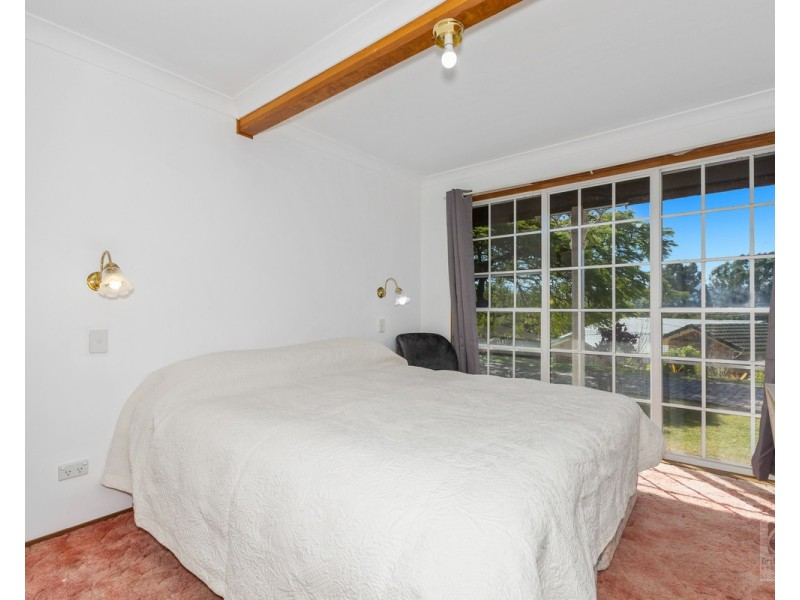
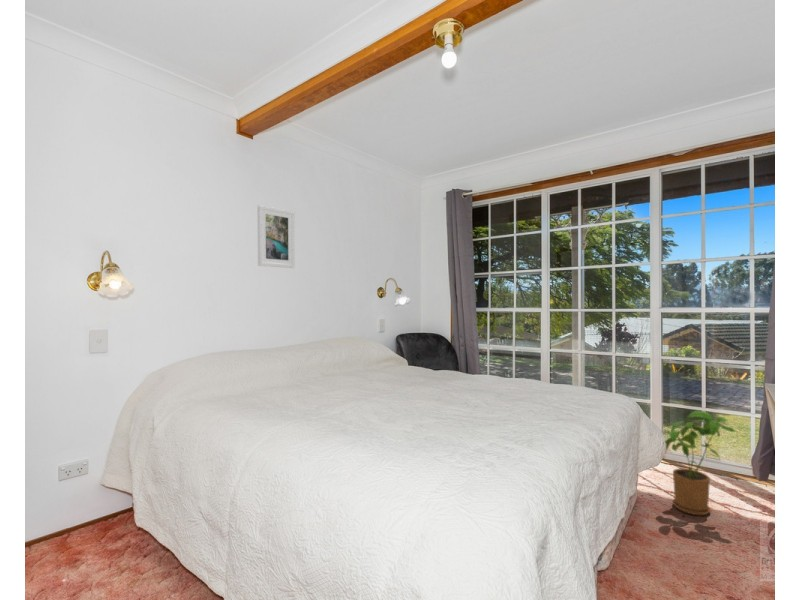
+ house plant [664,410,738,516]
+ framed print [257,204,296,269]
